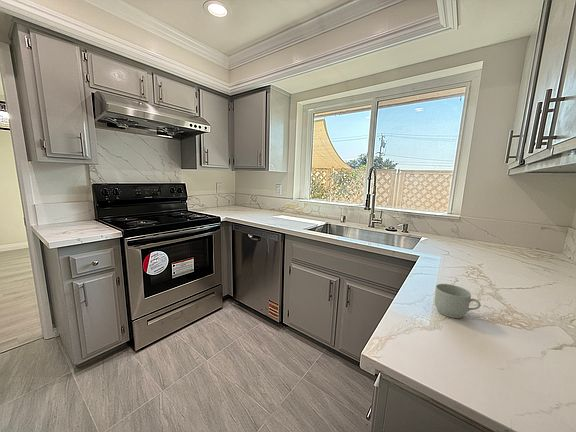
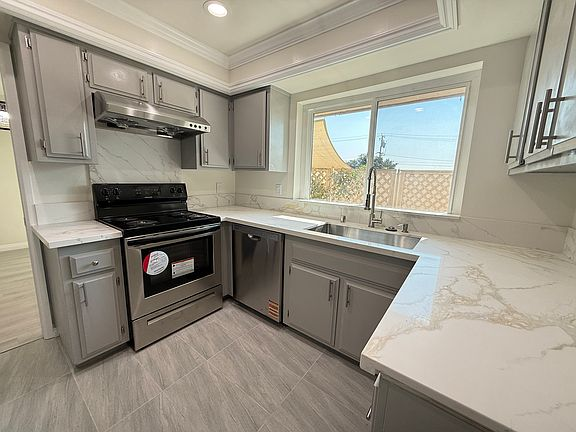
- mug [433,283,482,319]
